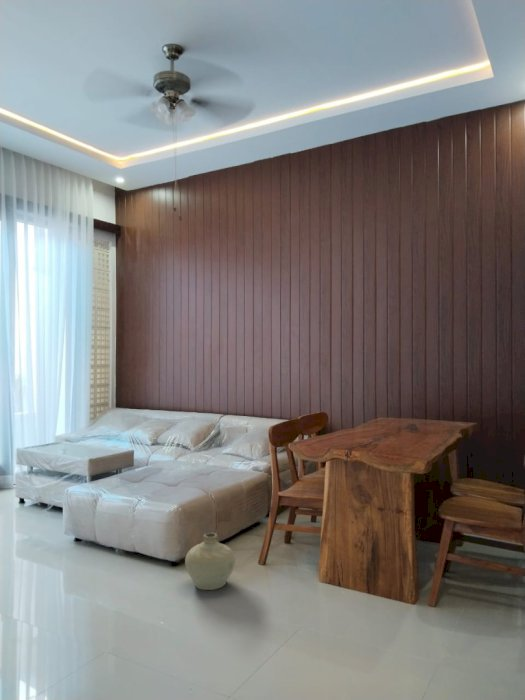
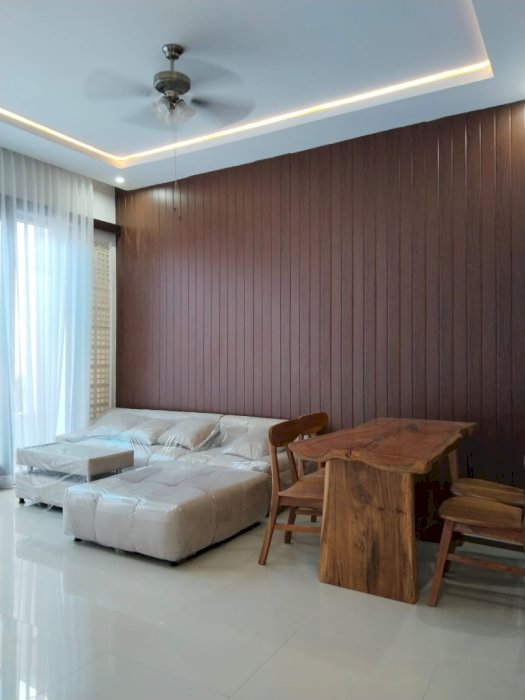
- ceramic jug [184,532,236,591]
